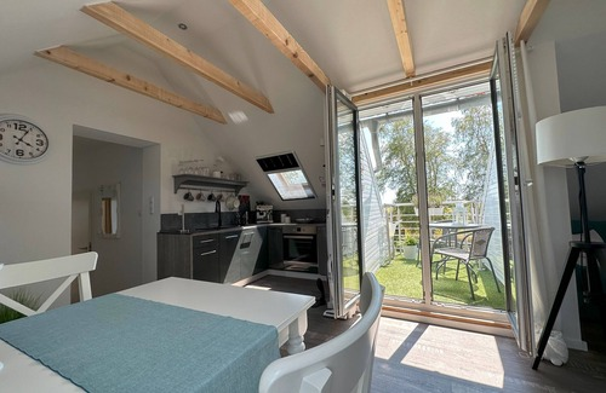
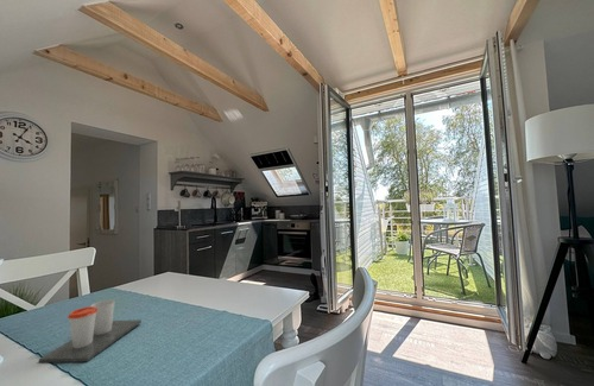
+ cup [38,298,143,363]
